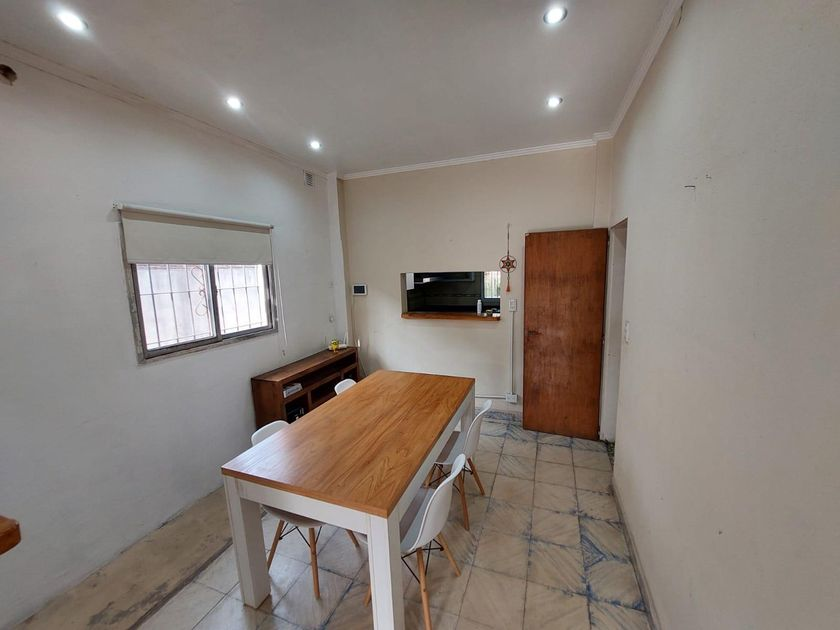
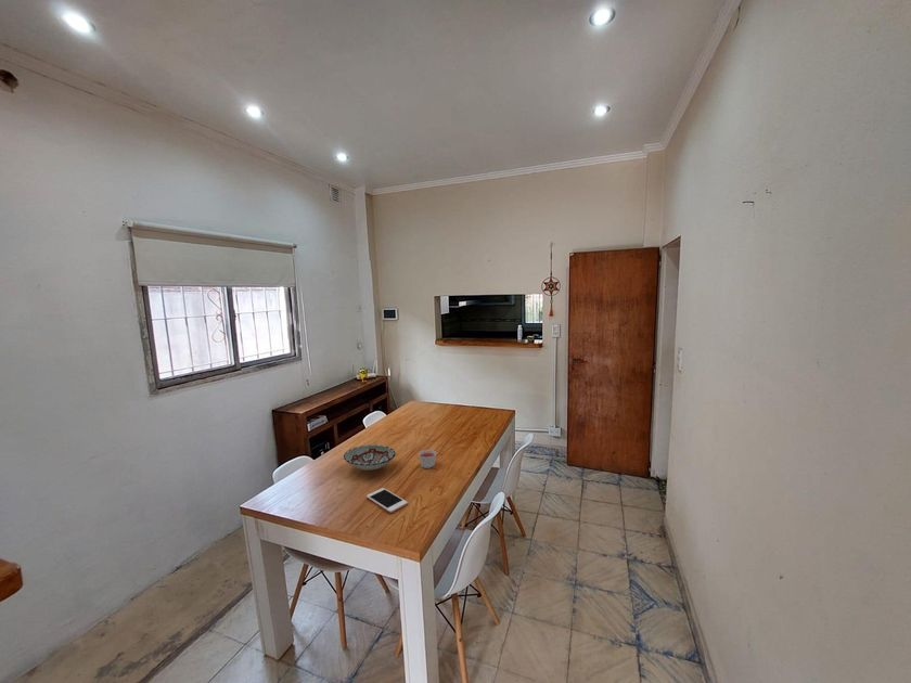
+ cell phone [365,487,409,514]
+ candle [418,449,437,469]
+ bowl [343,443,396,472]
